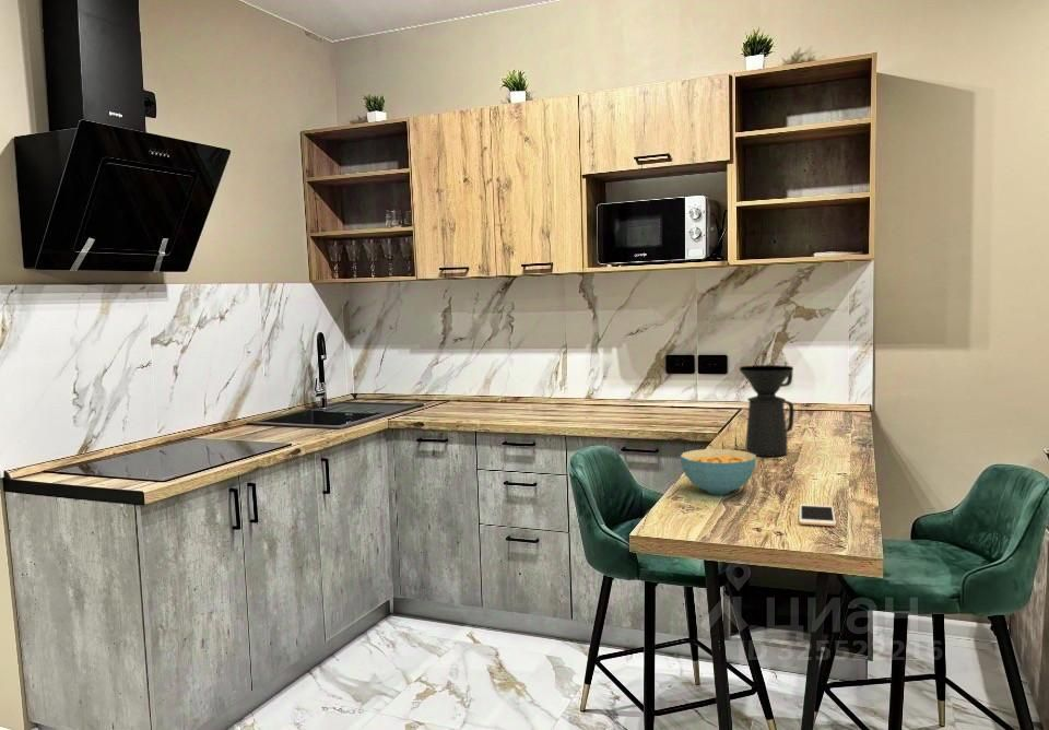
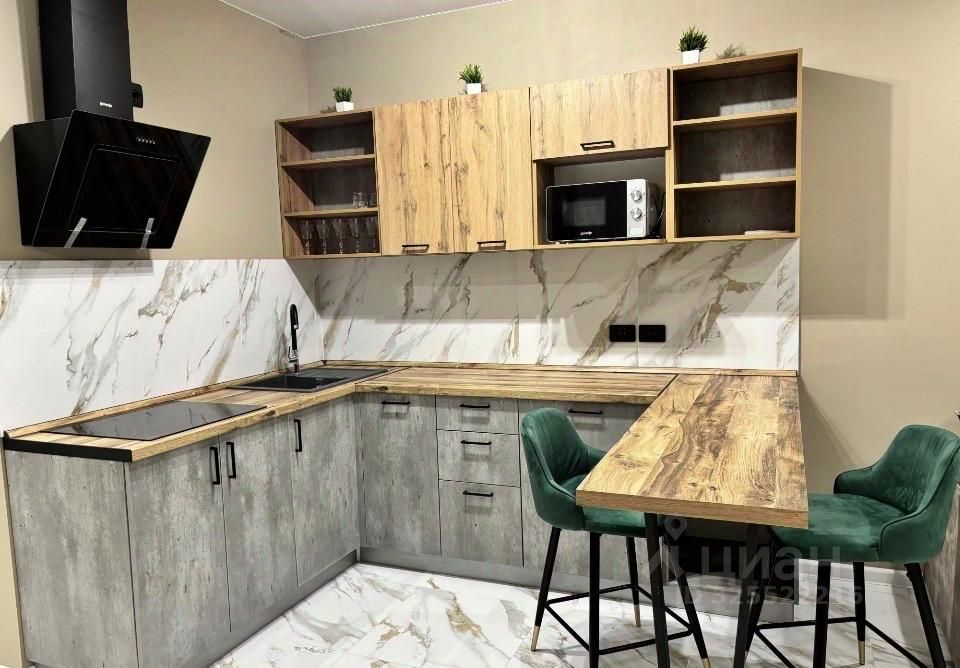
- cereal bowl [680,448,757,496]
- coffee maker [739,364,794,458]
- cell phone [798,504,837,527]
